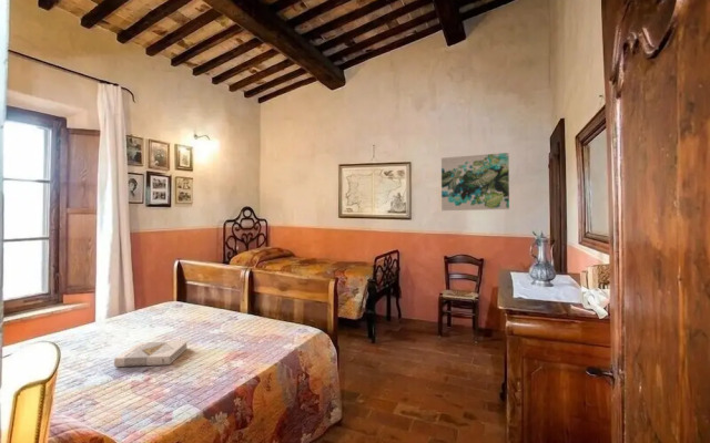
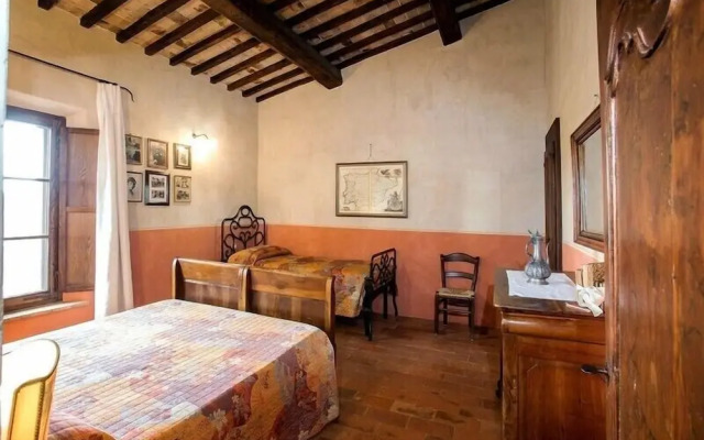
- wall art [440,152,510,212]
- book [113,340,189,368]
